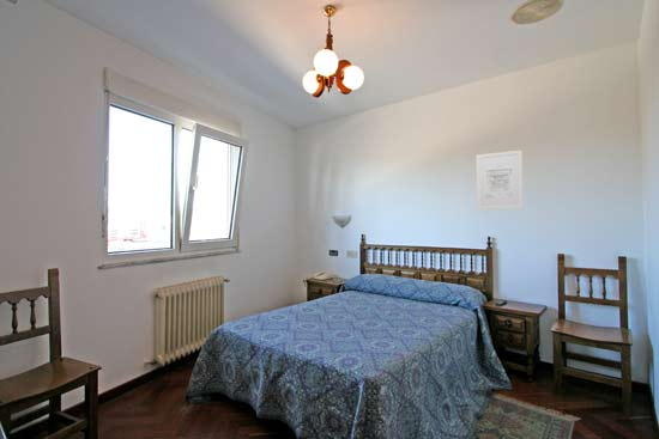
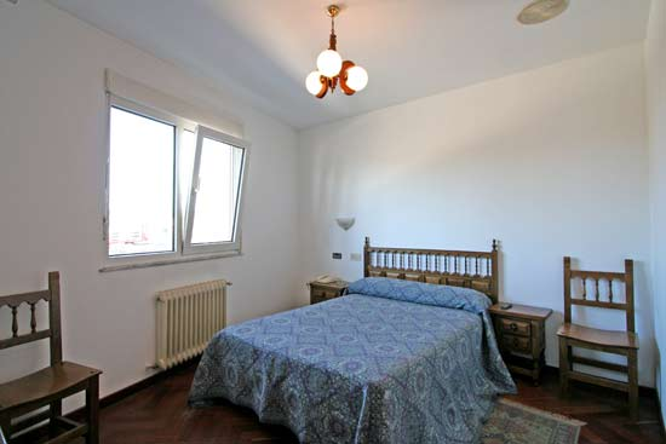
- wall art [476,150,524,211]
